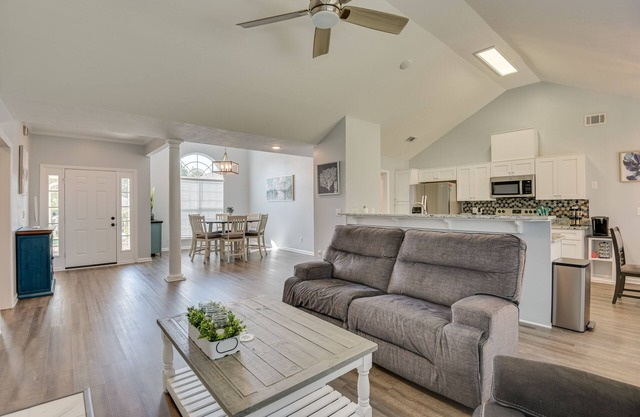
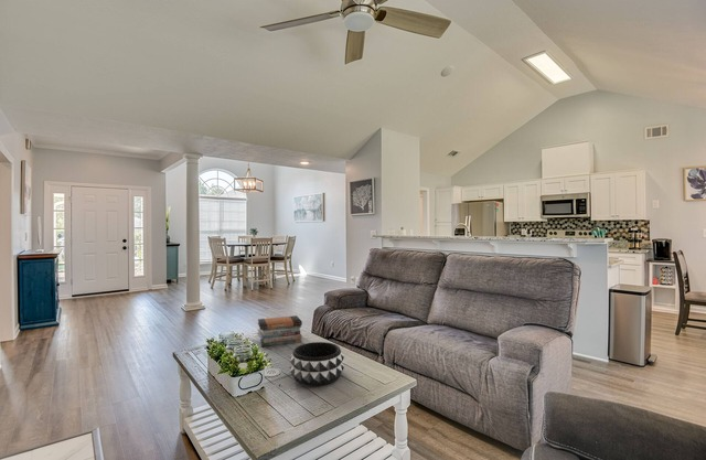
+ book stack [256,314,303,347]
+ decorative bowl [289,341,345,386]
